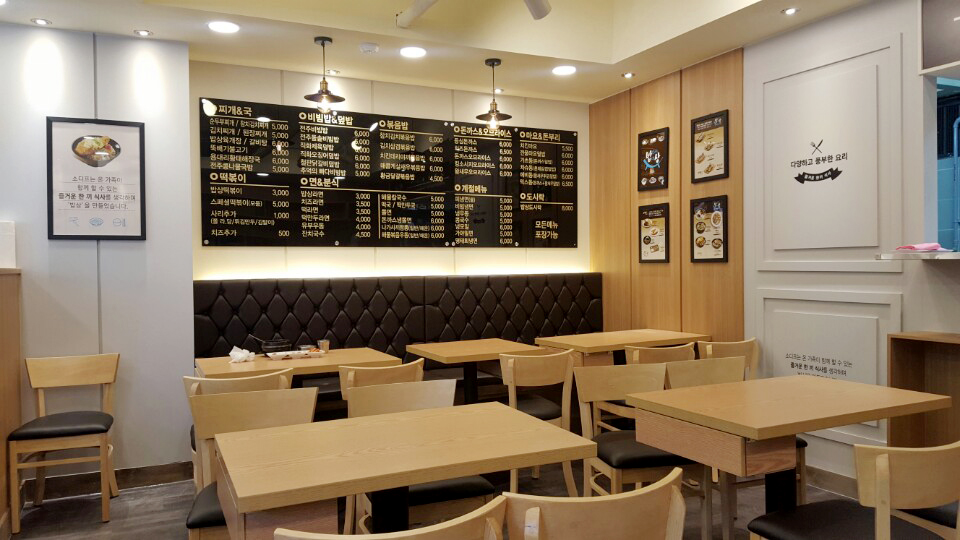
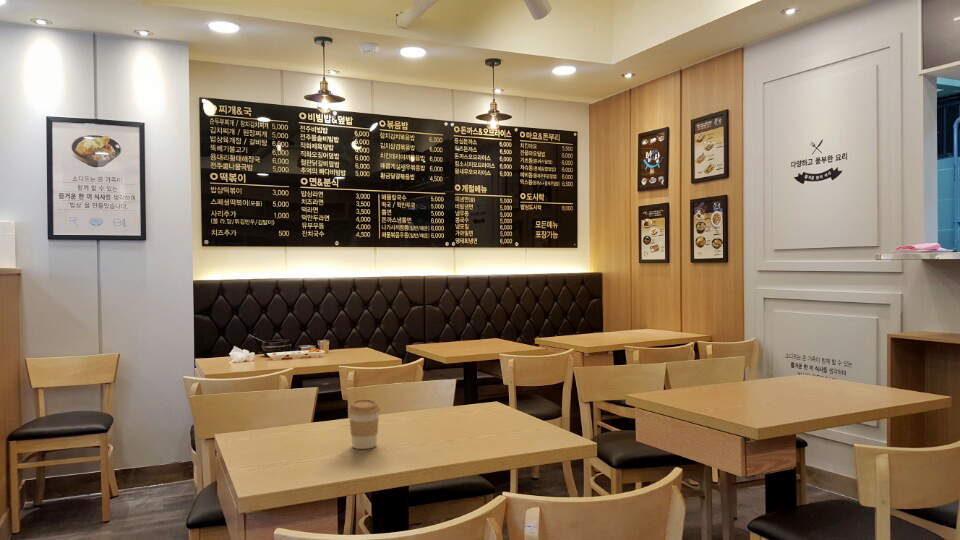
+ coffee cup [347,398,381,450]
